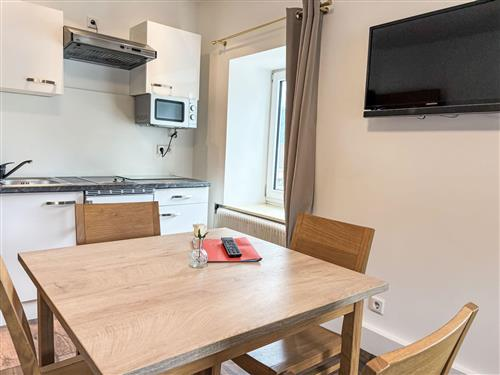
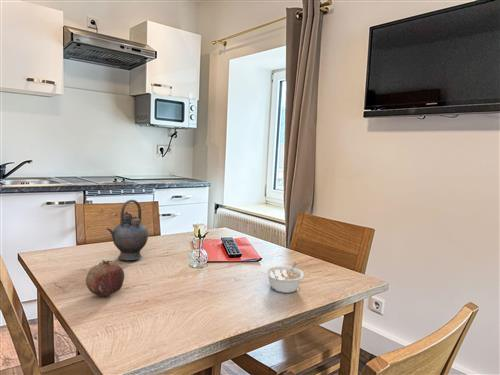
+ teapot [105,199,149,261]
+ legume [264,261,305,294]
+ fruit [85,259,125,297]
